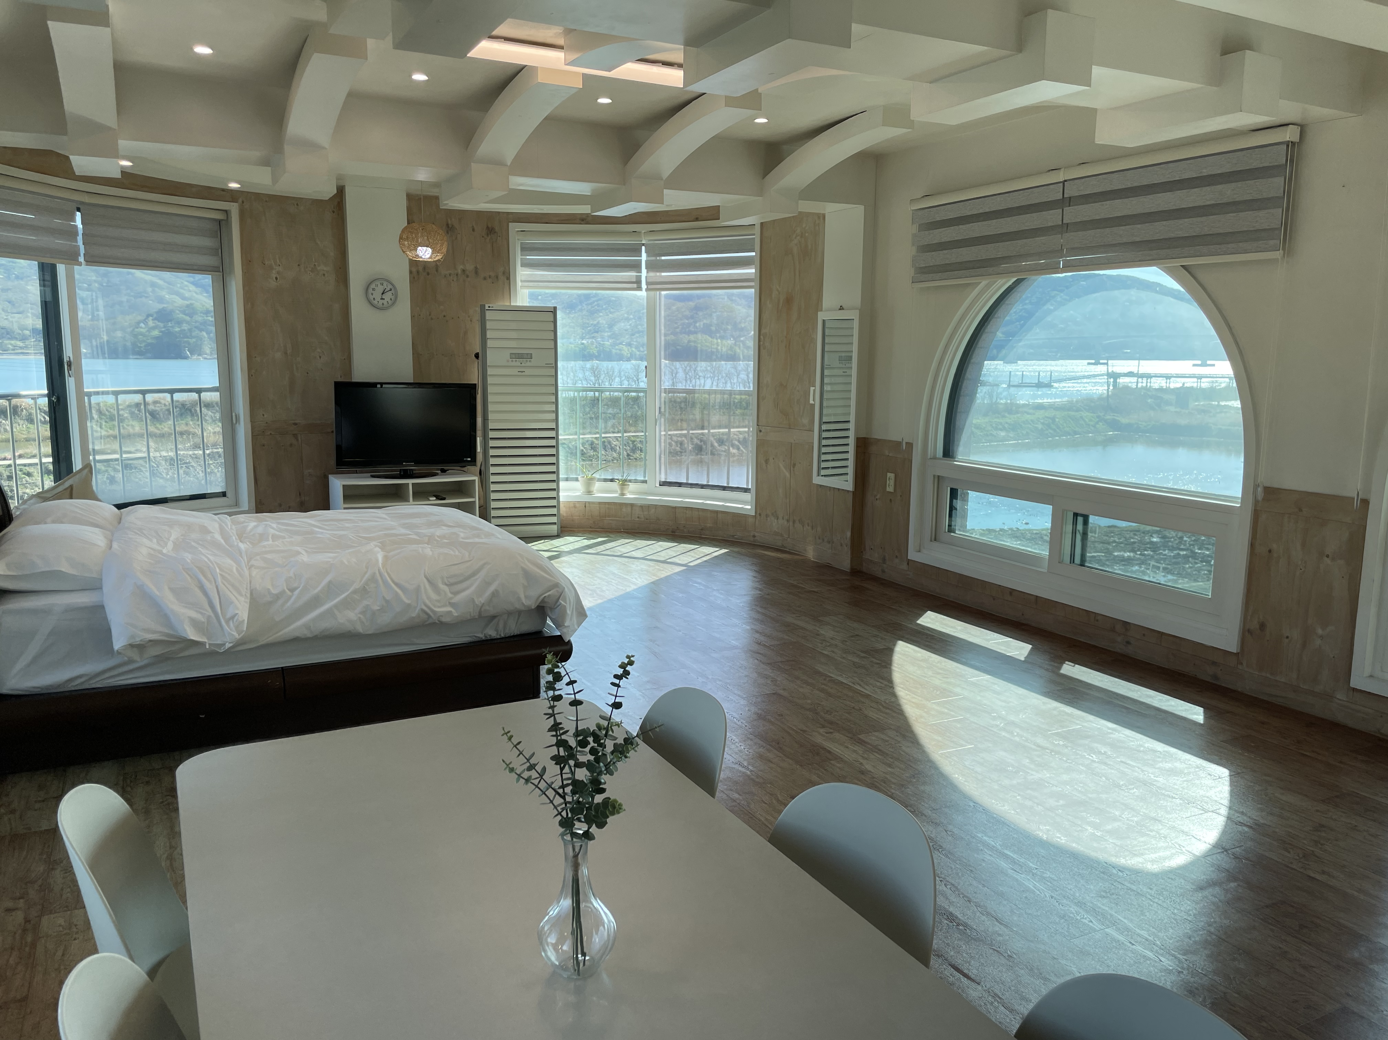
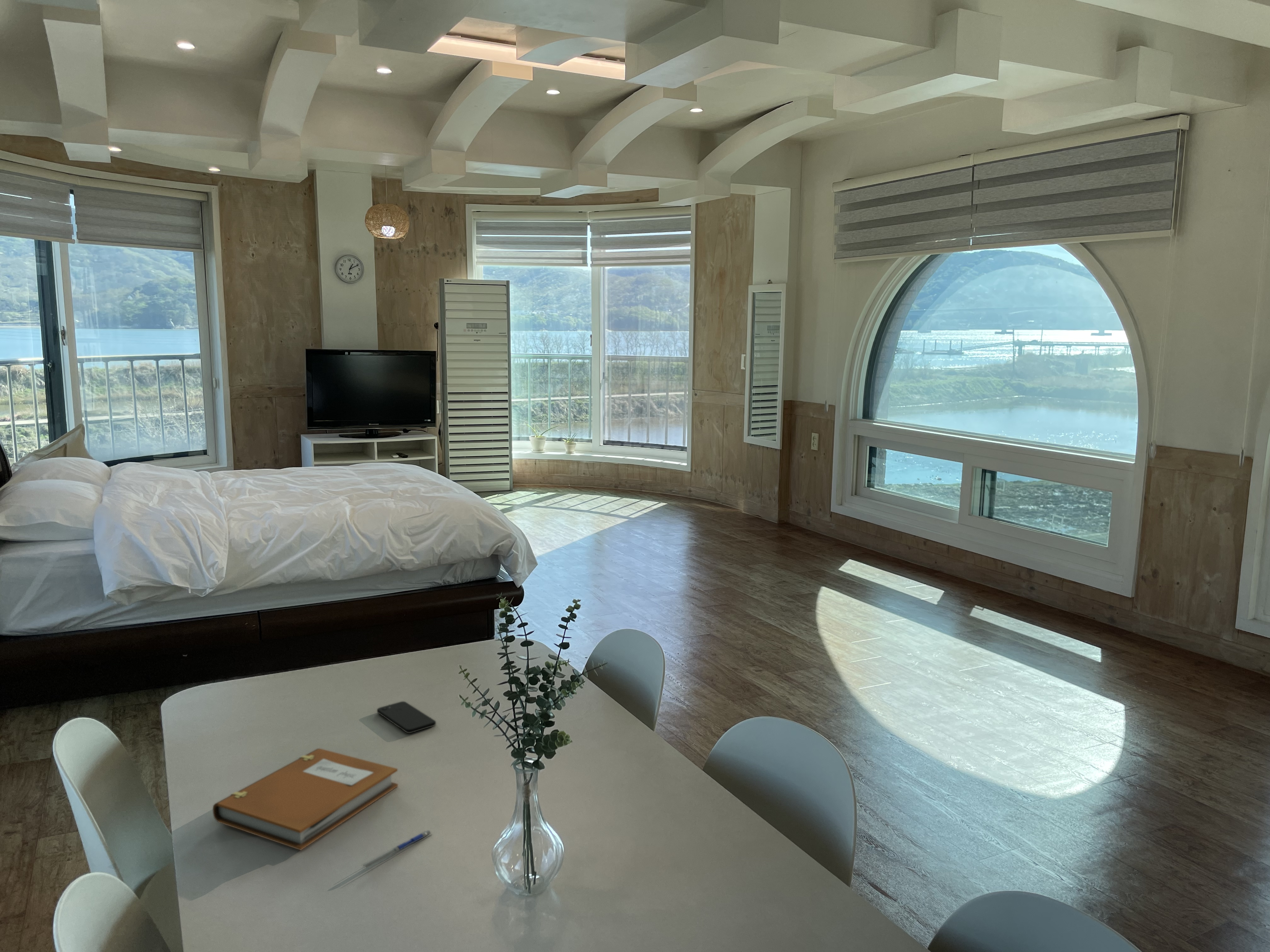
+ pen [361,830,433,869]
+ notebook [212,748,398,851]
+ smartphone [377,701,436,734]
